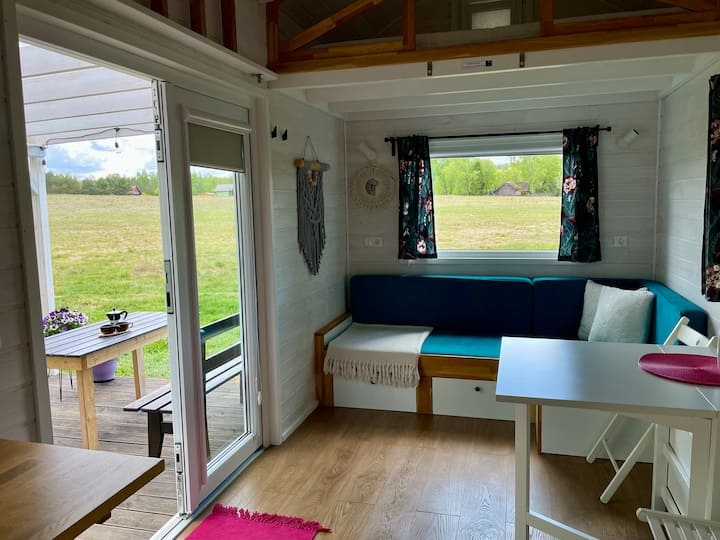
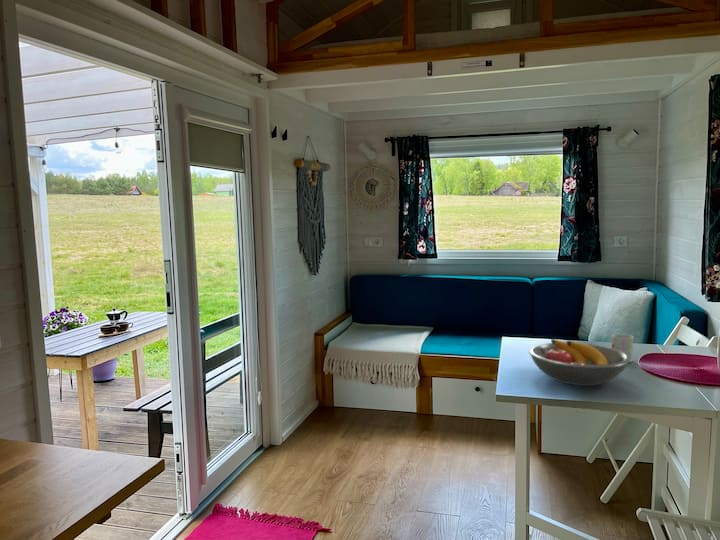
+ mug [610,333,635,363]
+ fruit bowl [528,338,630,387]
